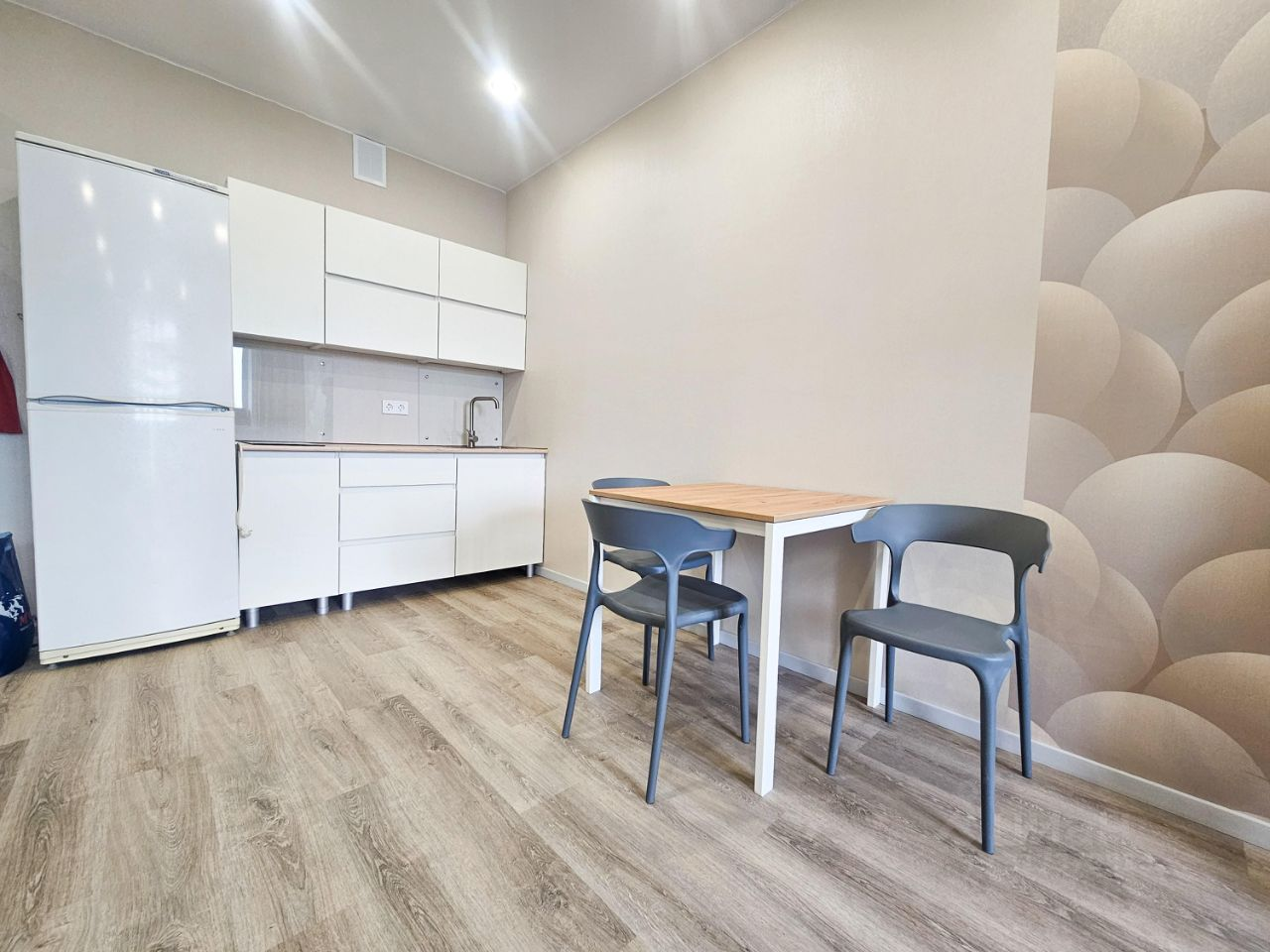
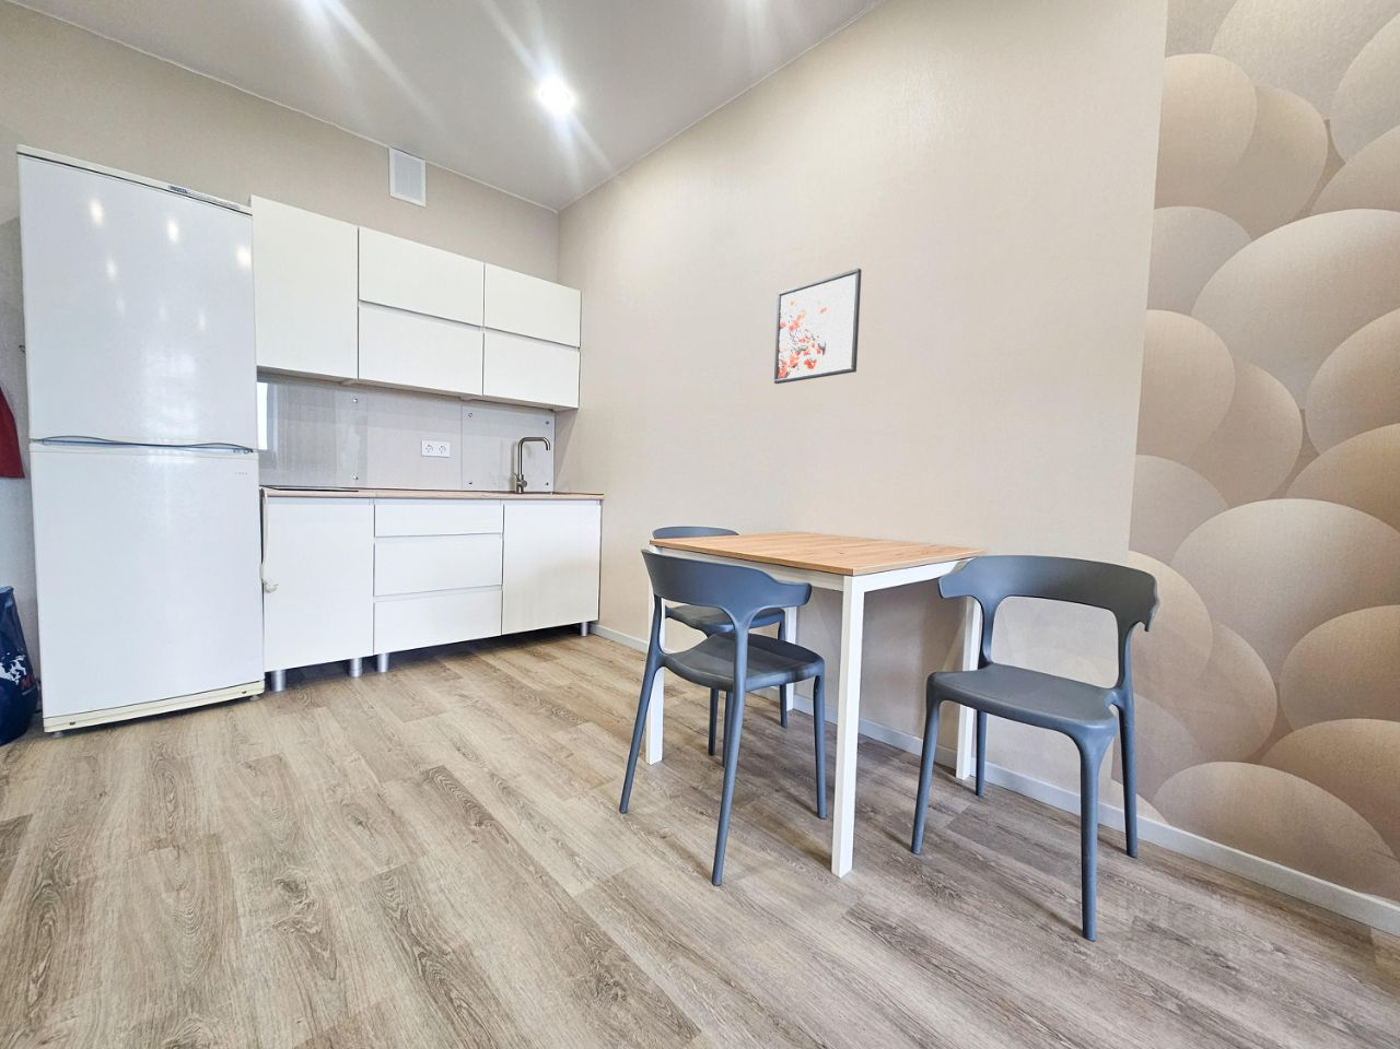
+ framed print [773,268,862,385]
